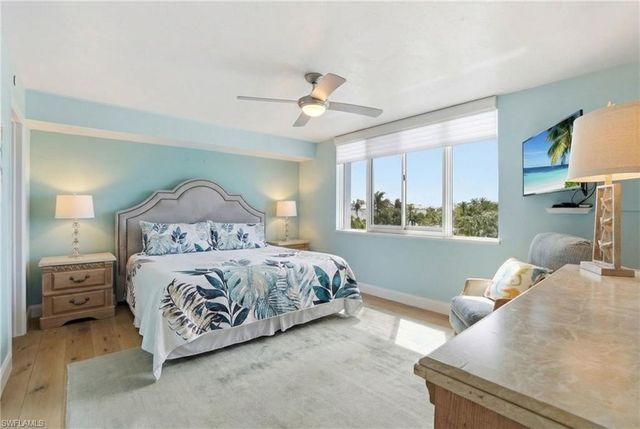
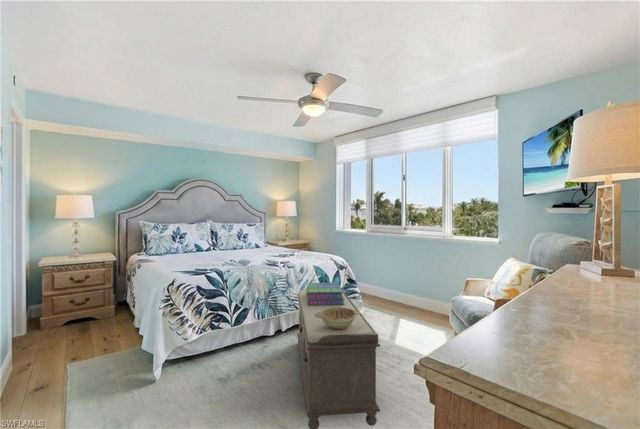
+ decorative bowl [314,307,361,329]
+ bench [296,289,381,429]
+ stack of books [305,282,345,305]
